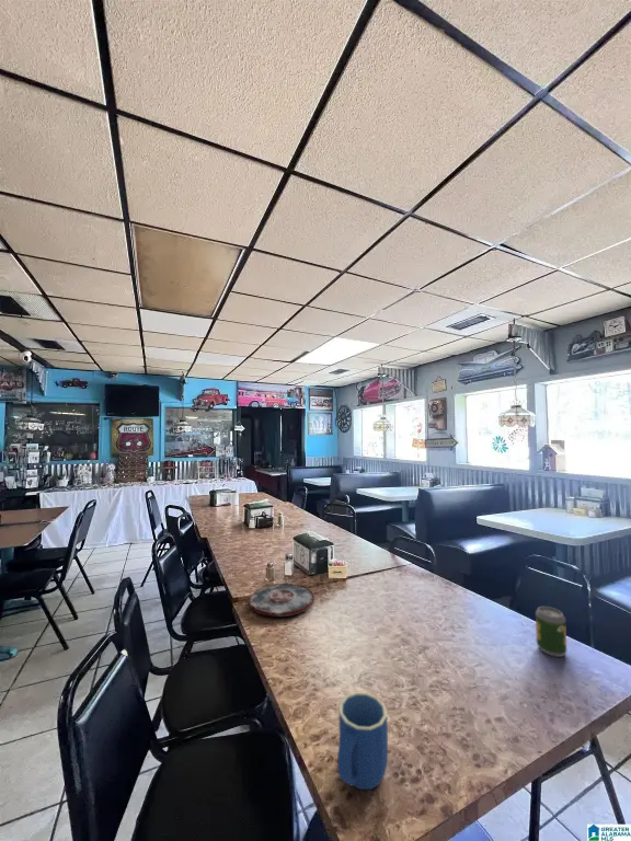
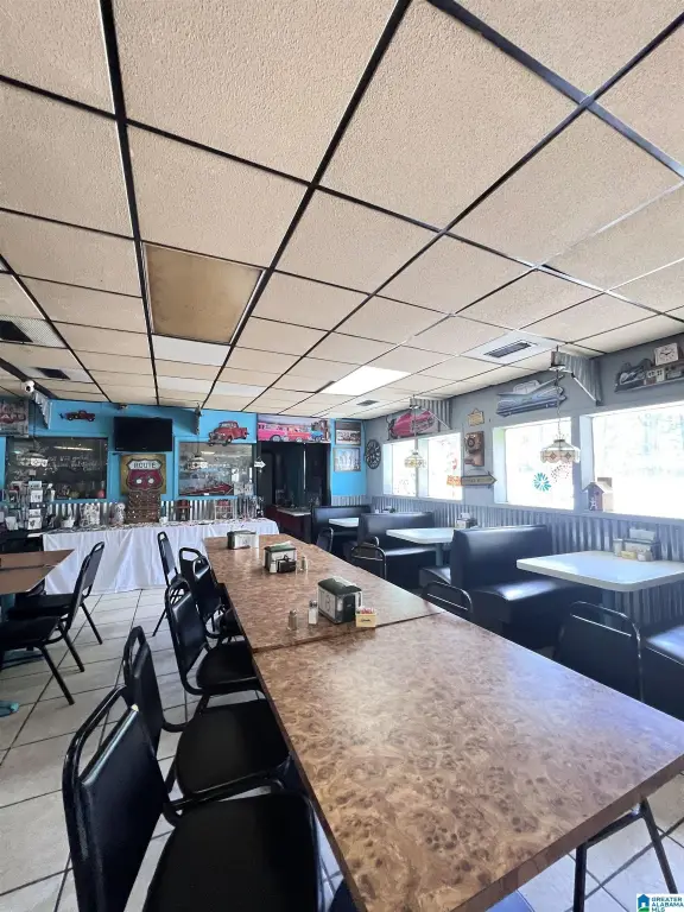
- soda can [535,606,567,658]
- plate [248,583,316,618]
- mug [336,692,389,791]
